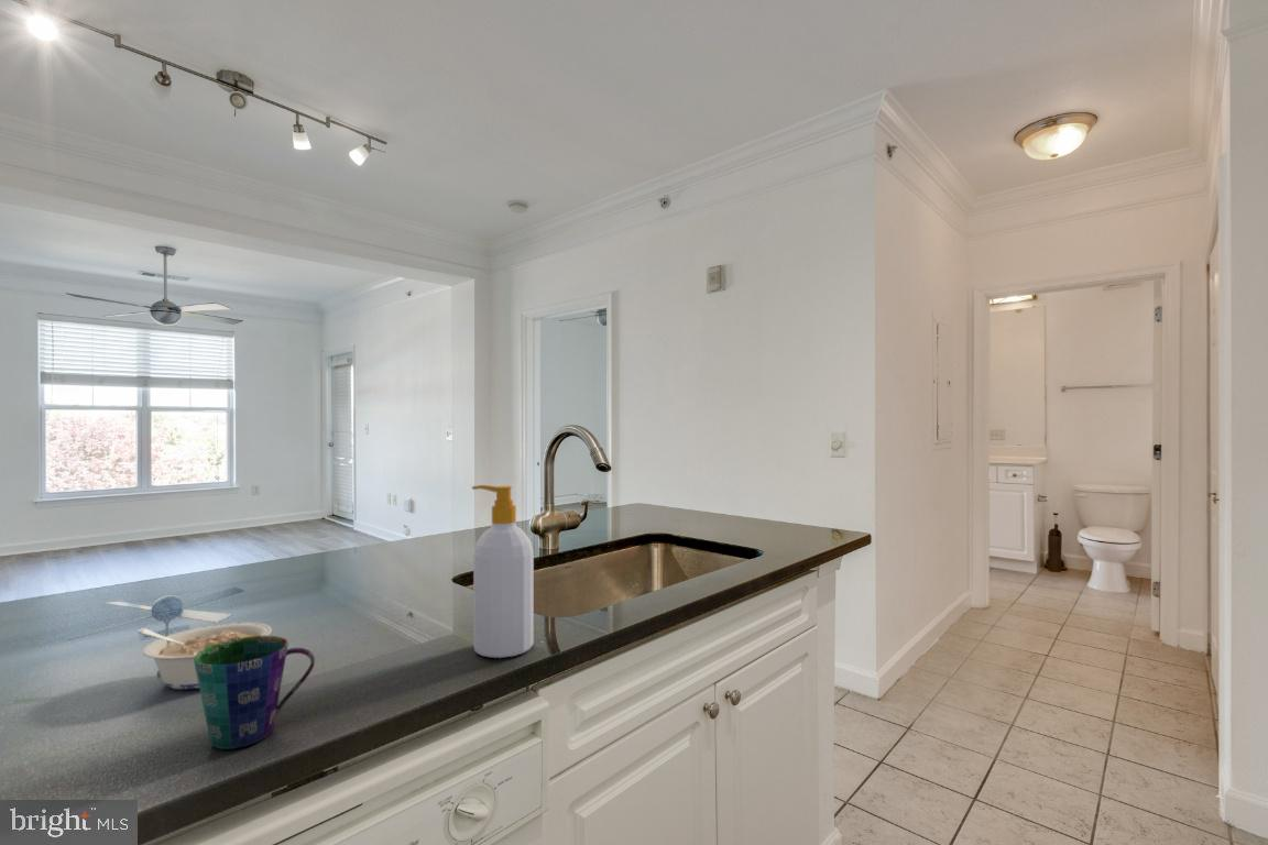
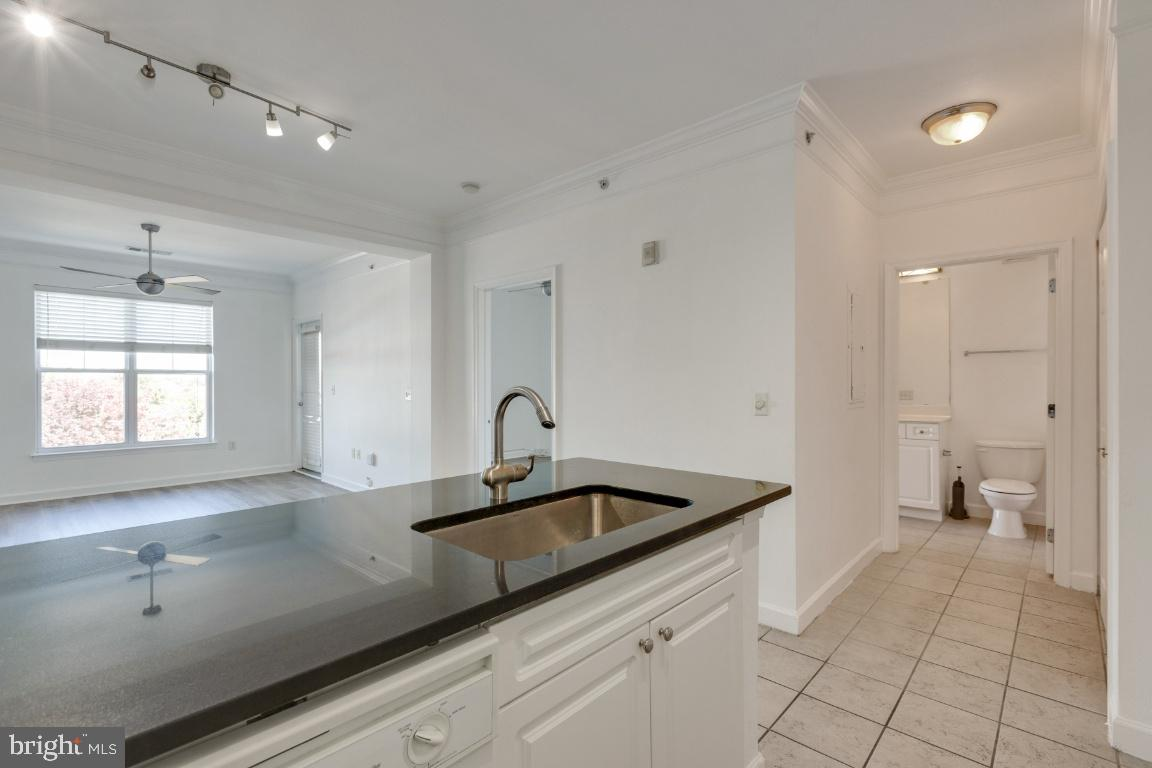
- cup [194,635,316,750]
- legume [136,622,273,690]
- soap bottle [471,484,535,659]
